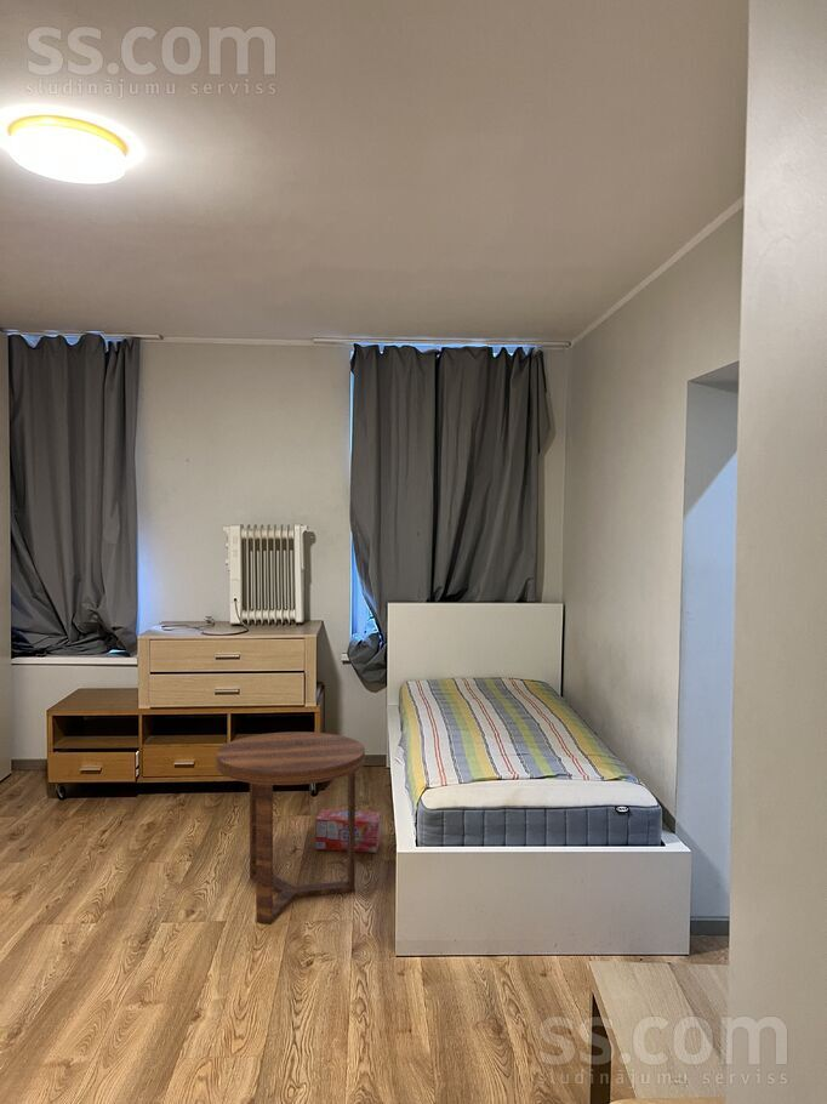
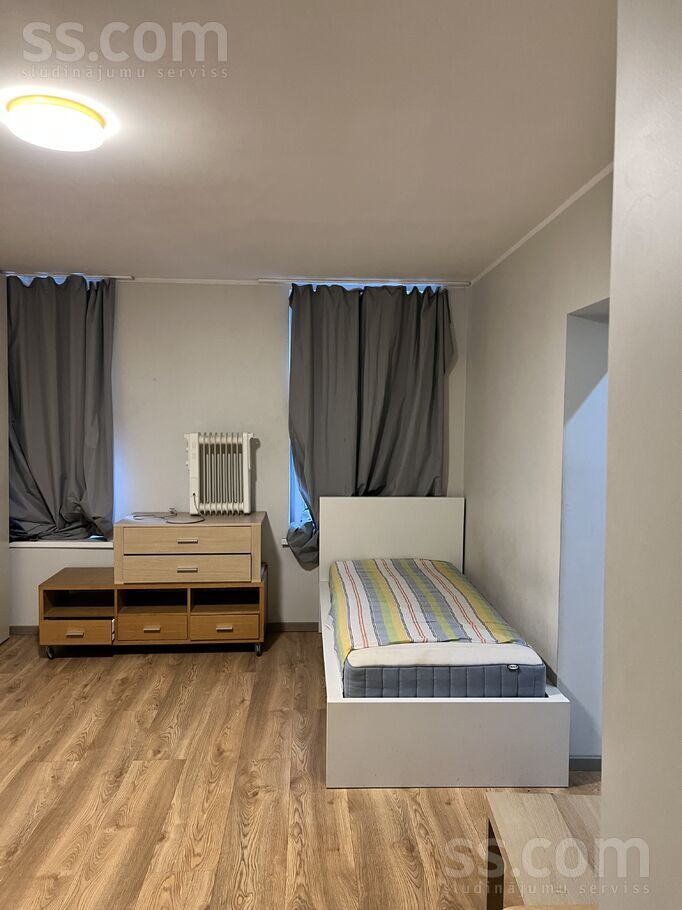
- box [314,808,382,854]
- side table [215,730,366,924]
